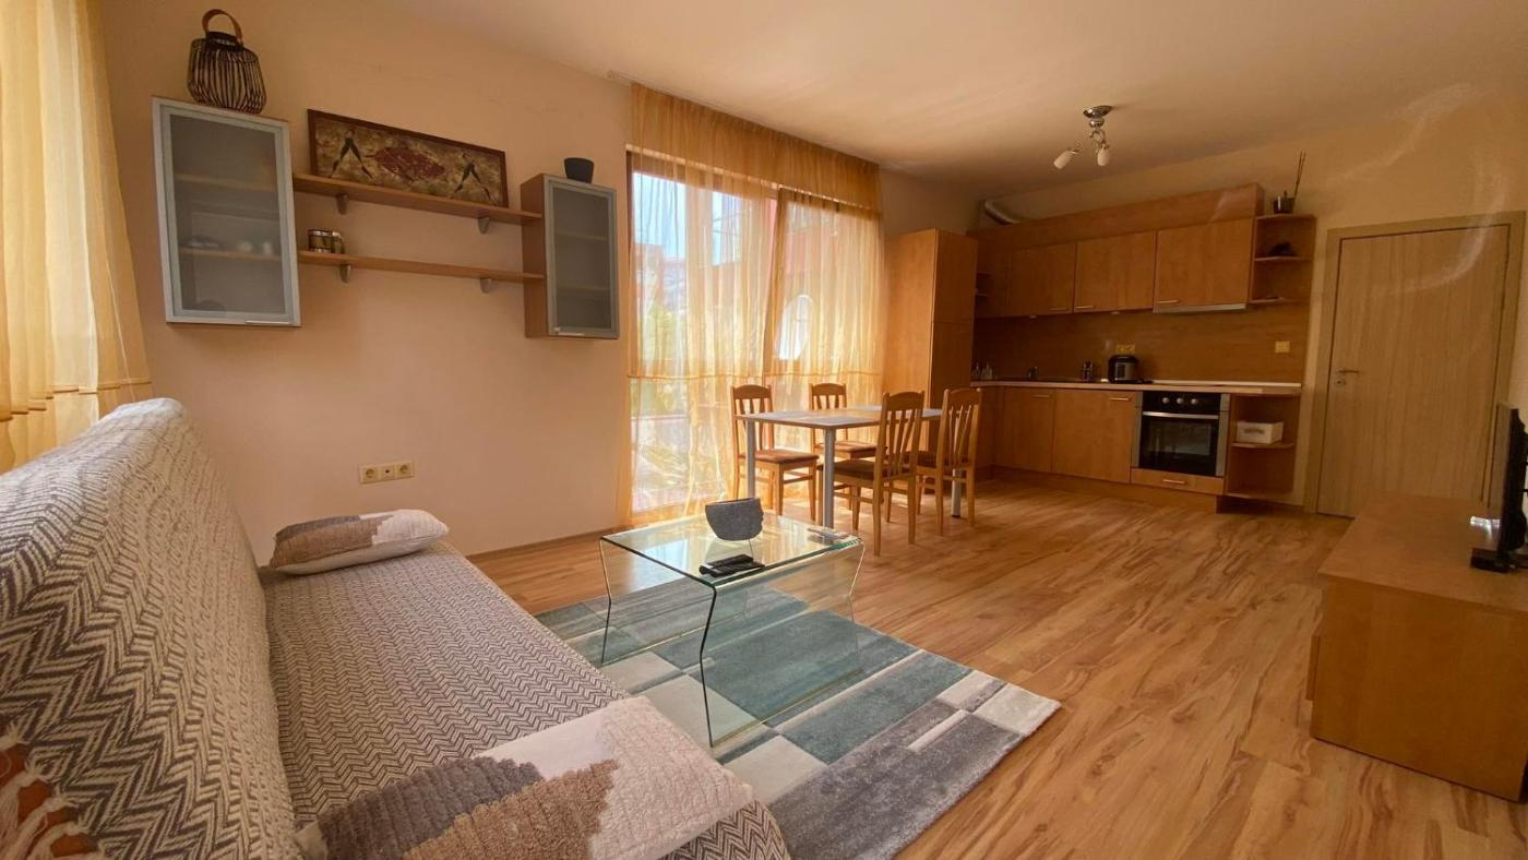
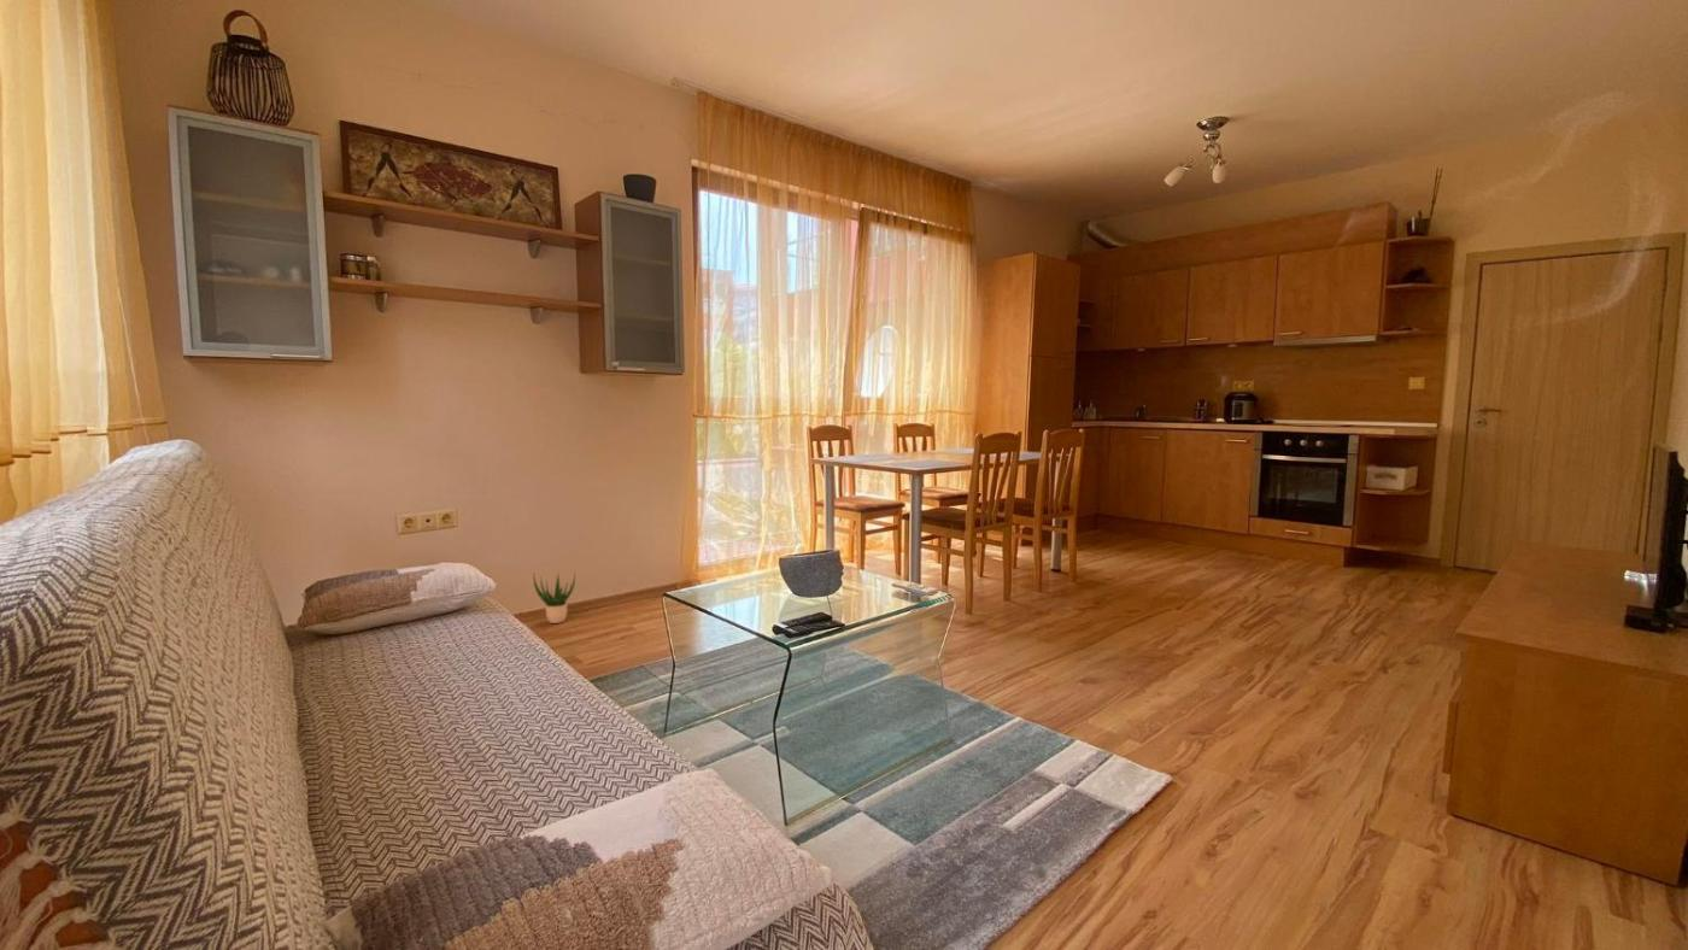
+ potted plant [533,570,576,624]
